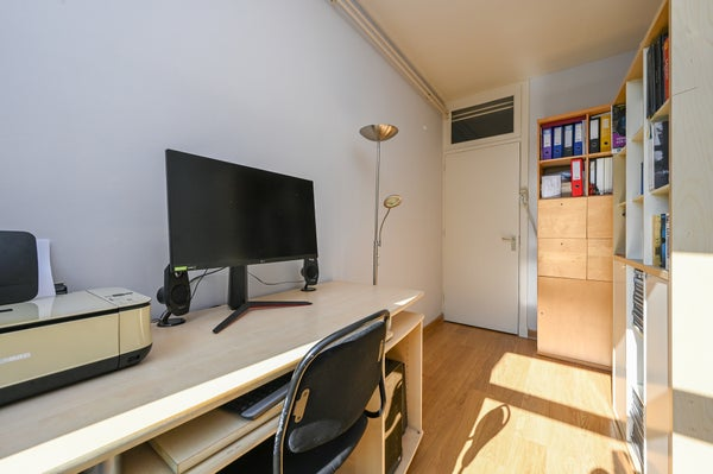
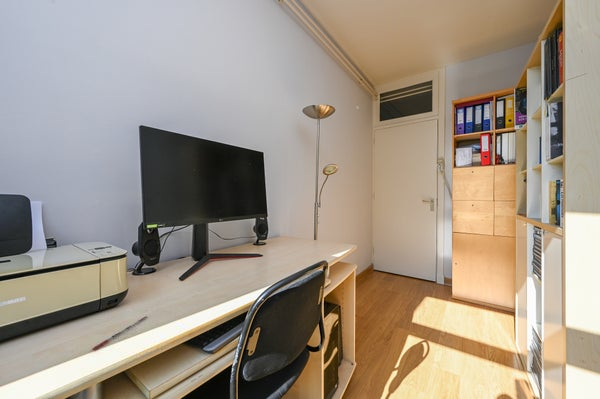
+ pen [91,315,148,351]
